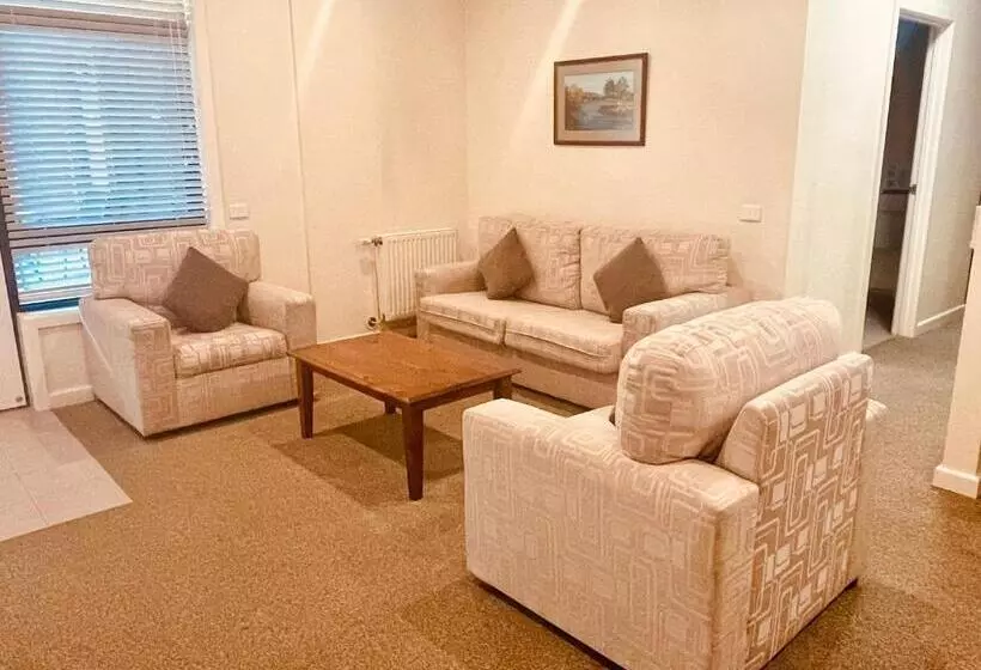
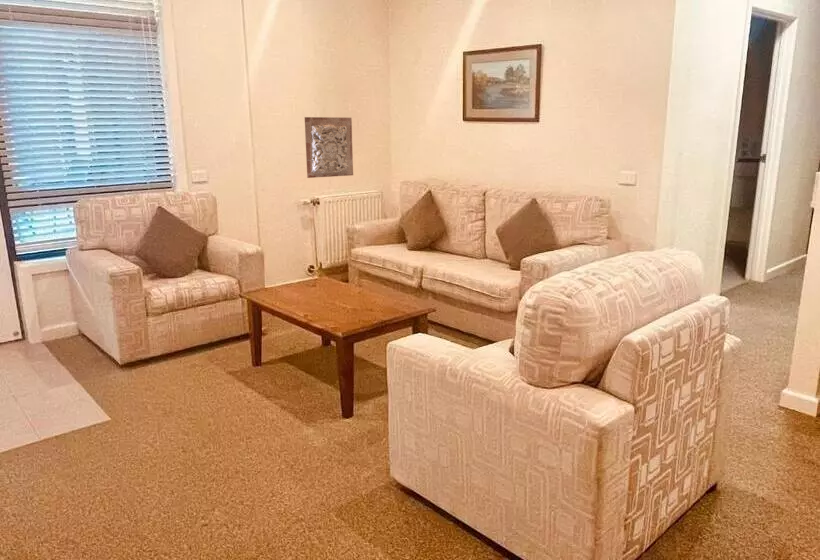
+ stone relief [304,116,354,179]
